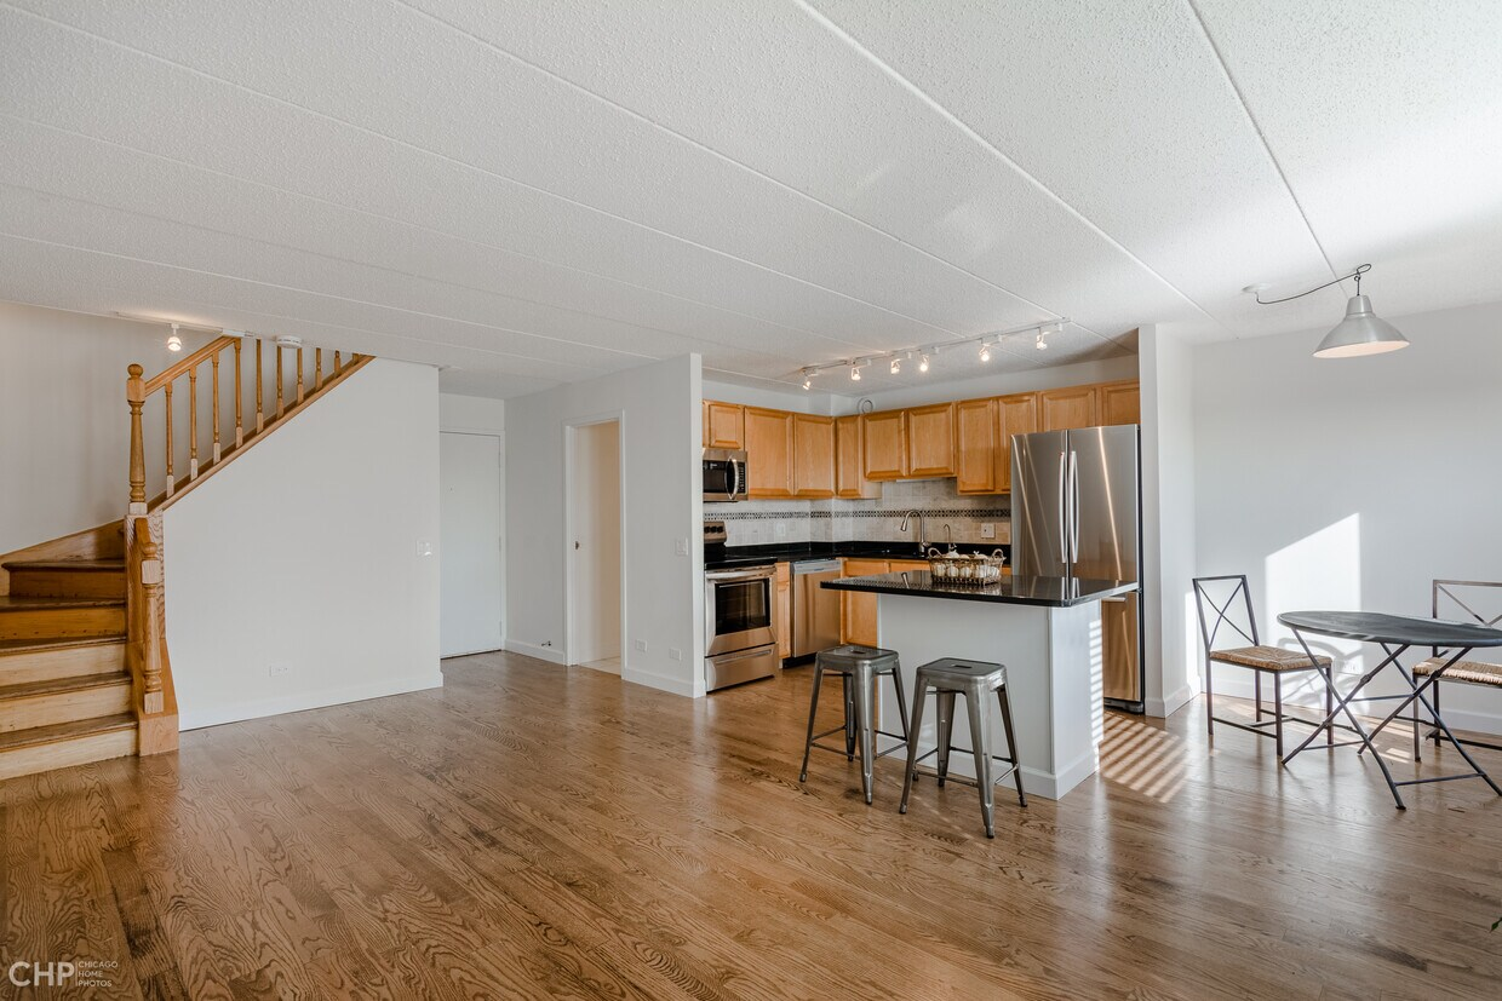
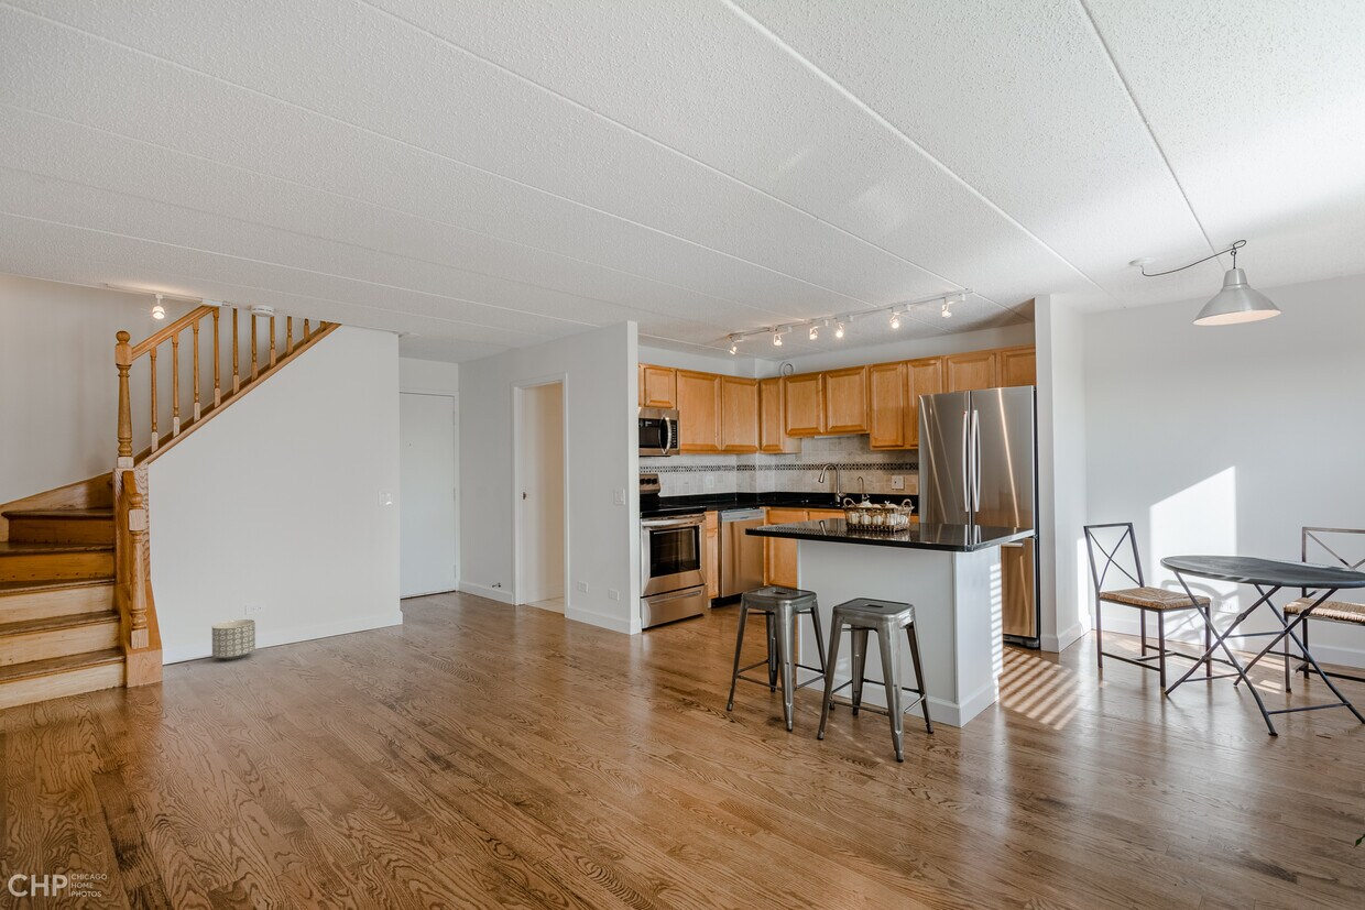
+ planter [211,618,256,661]
